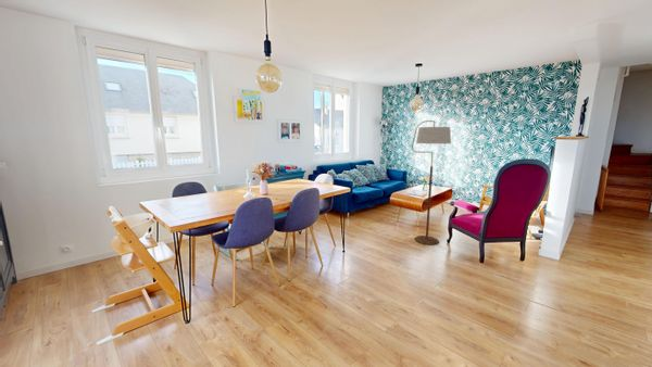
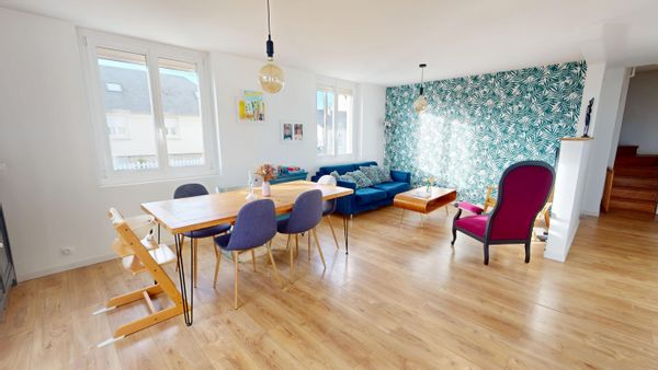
- floor lamp [411,119,452,245]
